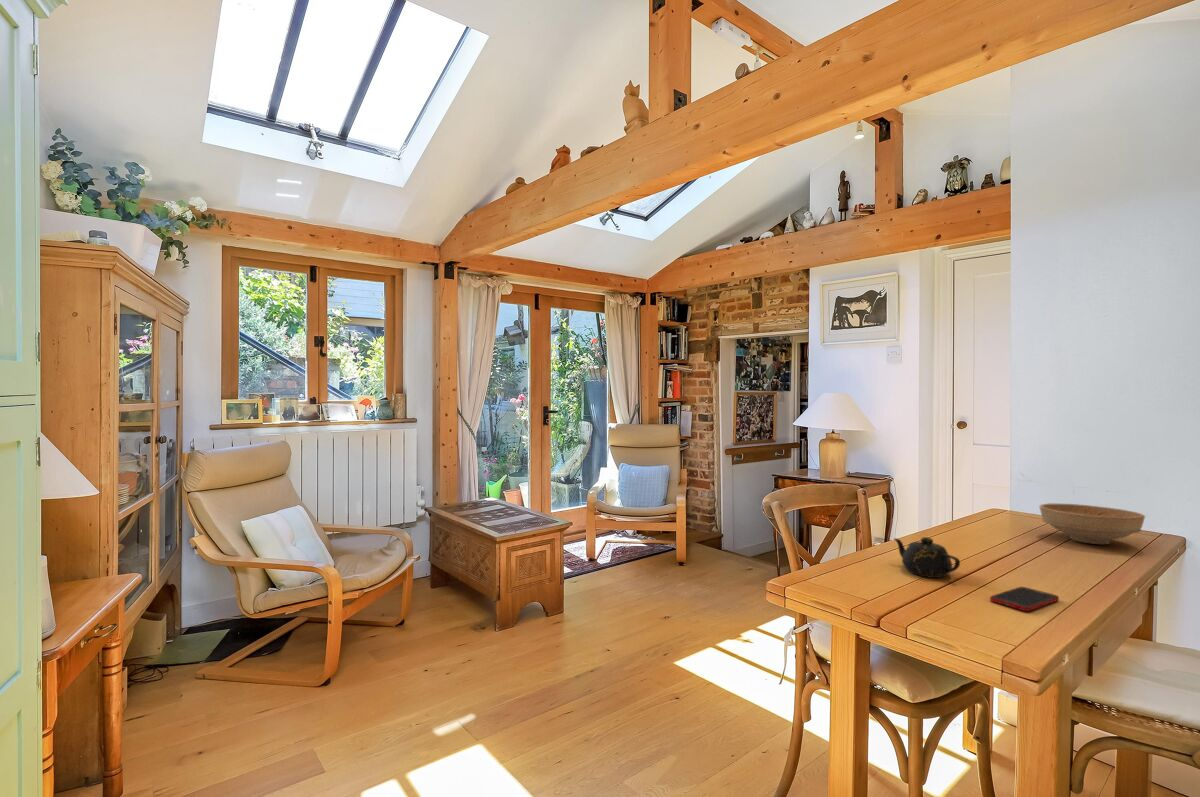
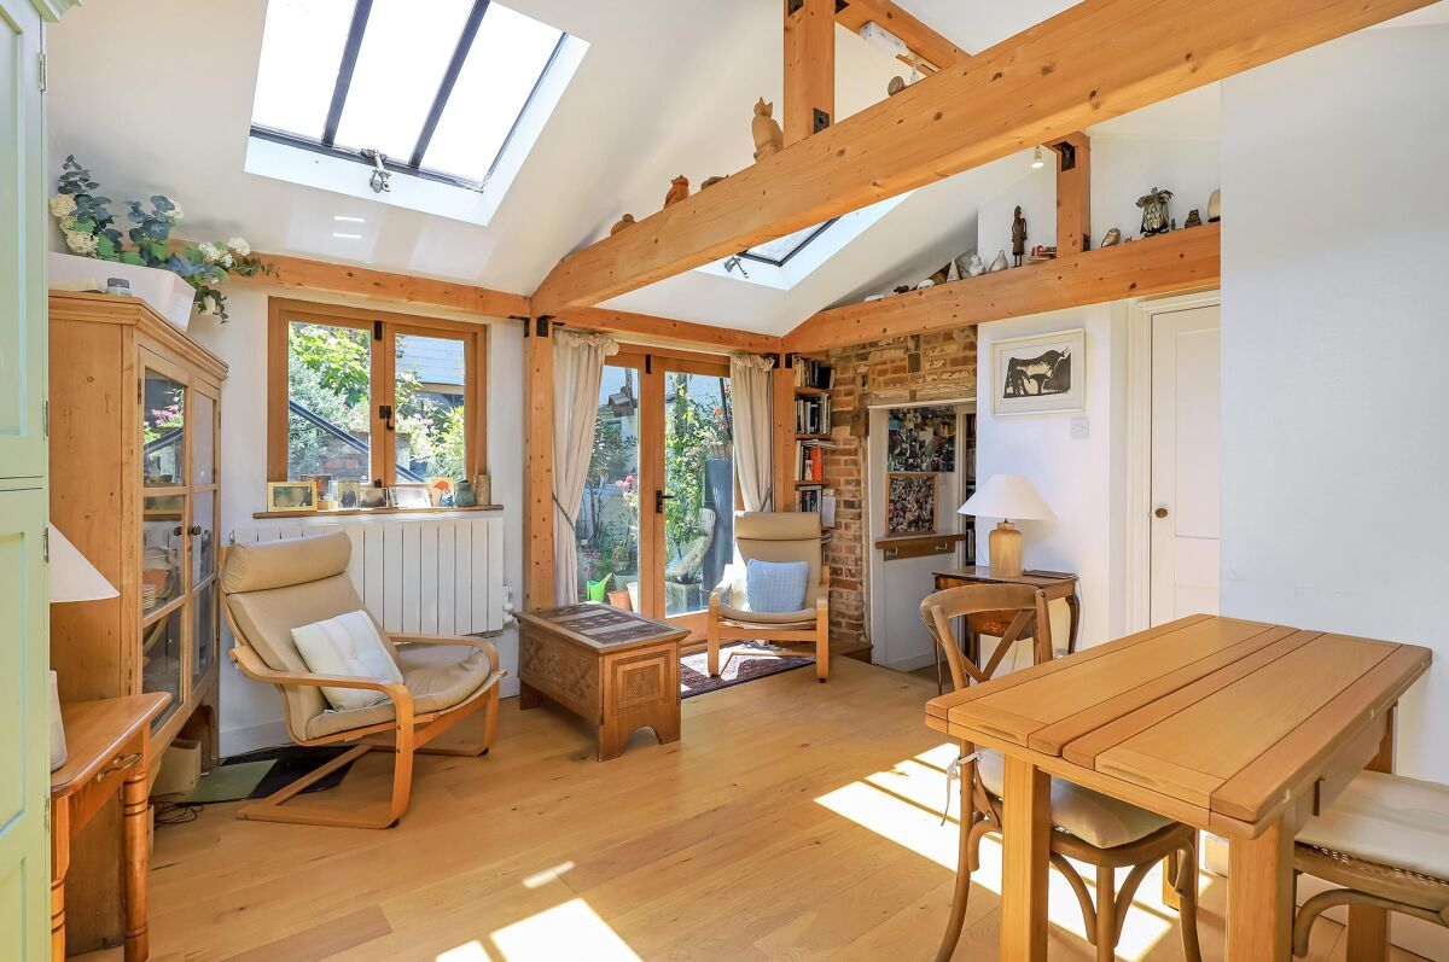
- cell phone [989,586,1060,612]
- teapot [892,536,961,579]
- bowl [1038,503,1146,545]
